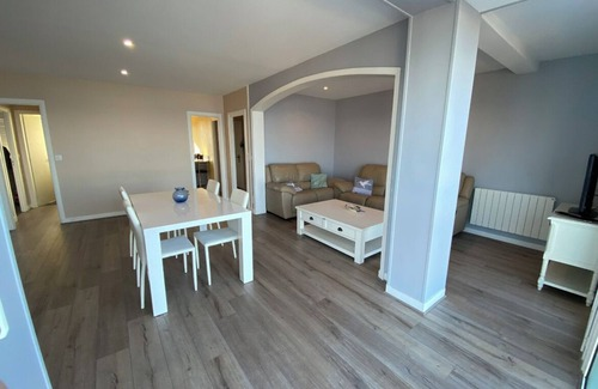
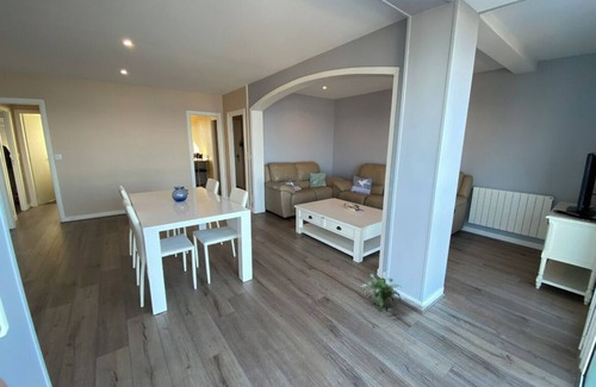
+ potted plant [359,273,402,313]
